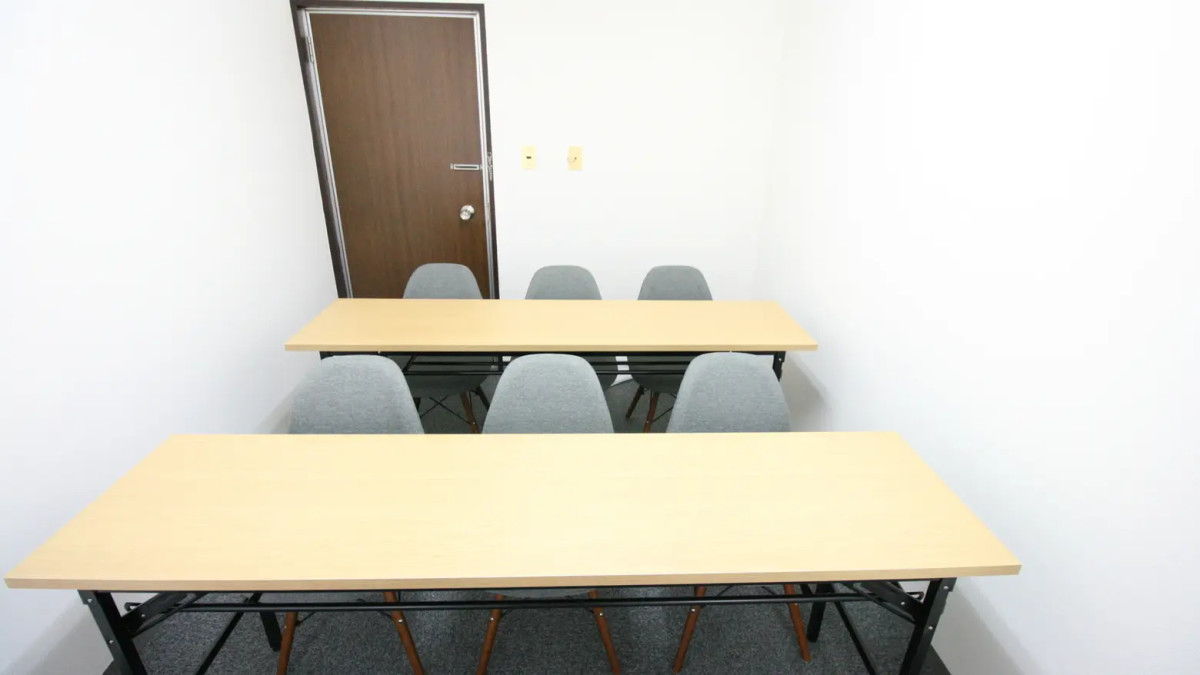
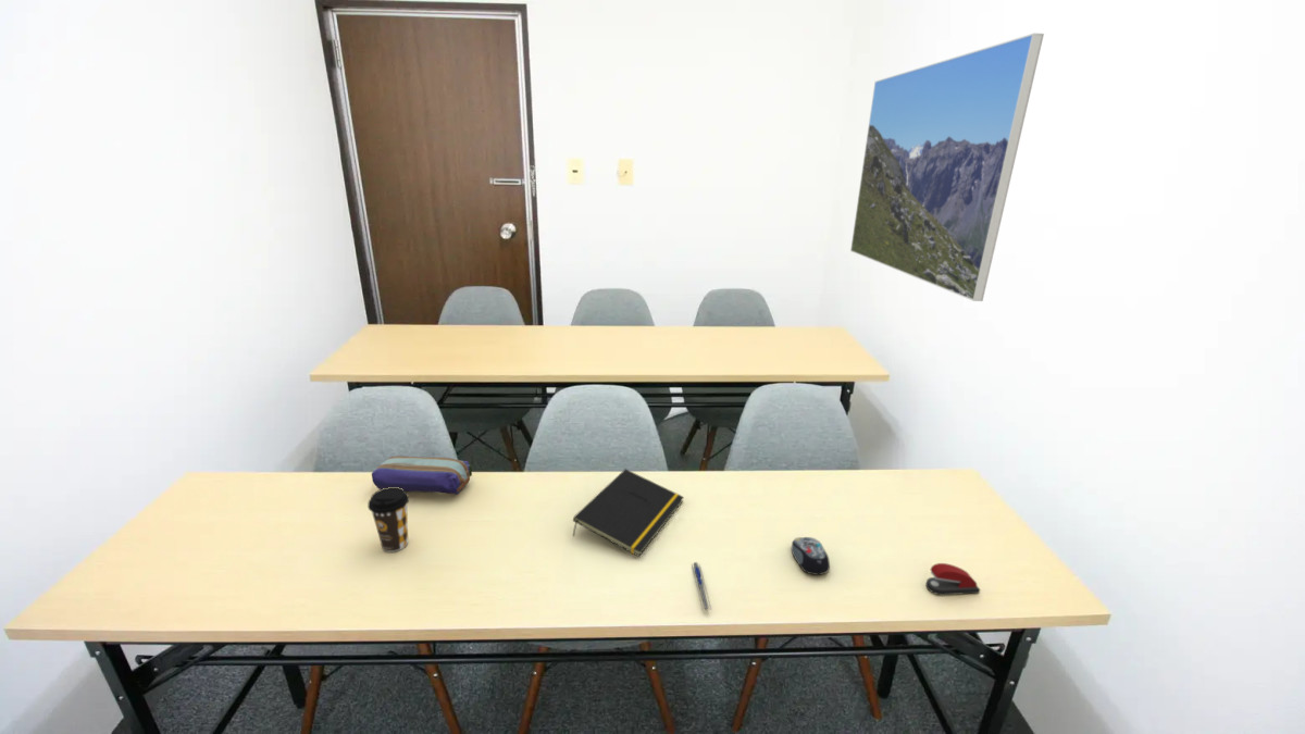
+ computer mouse [791,536,831,576]
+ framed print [849,33,1045,302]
+ notepad [572,468,685,558]
+ stapler [924,562,981,596]
+ coffee cup [366,487,410,553]
+ pen [691,561,712,611]
+ pencil case [371,455,473,495]
